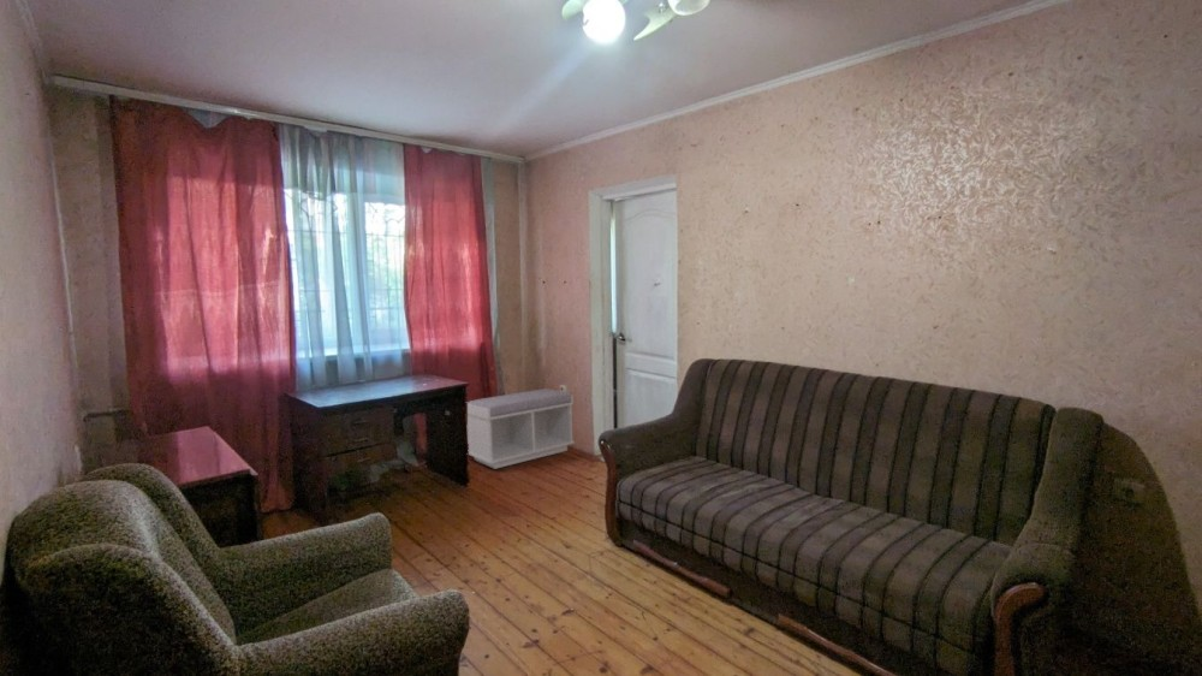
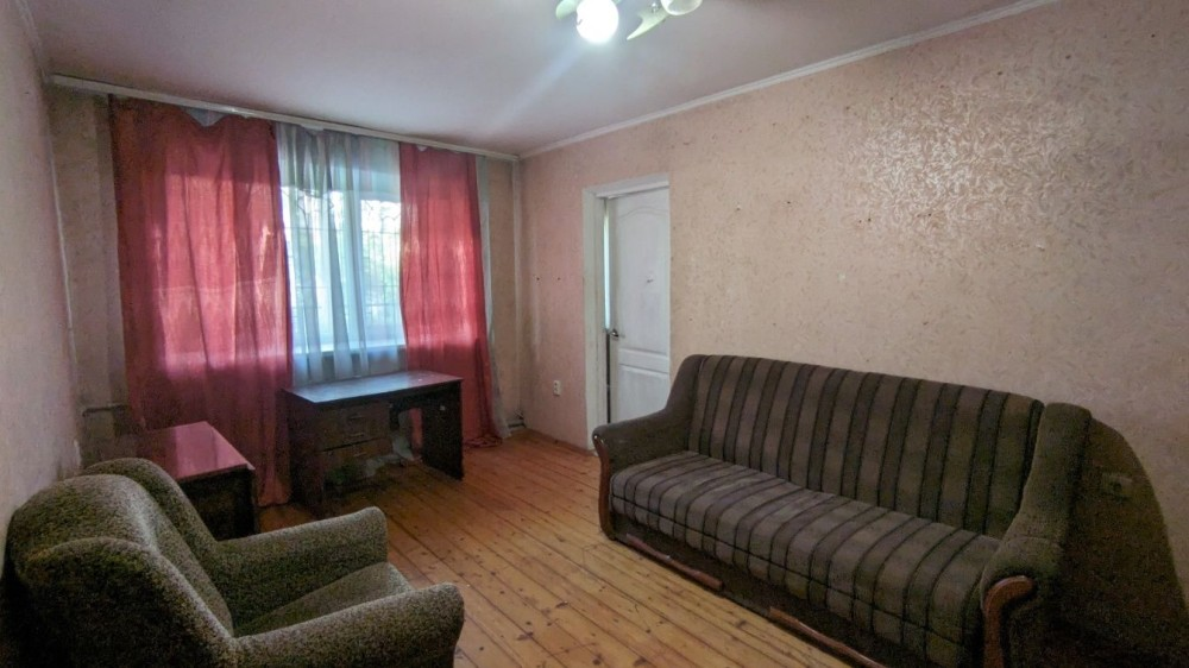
- bench [466,387,576,470]
